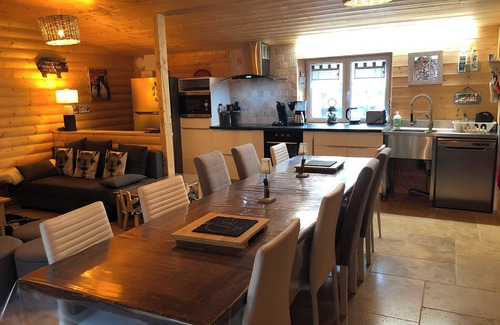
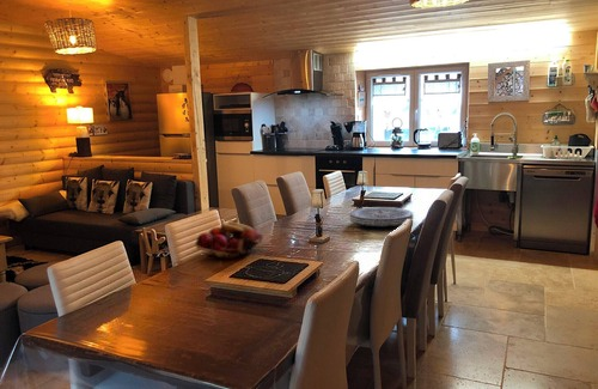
+ fruit basket [194,221,264,260]
+ placemat [348,206,414,229]
